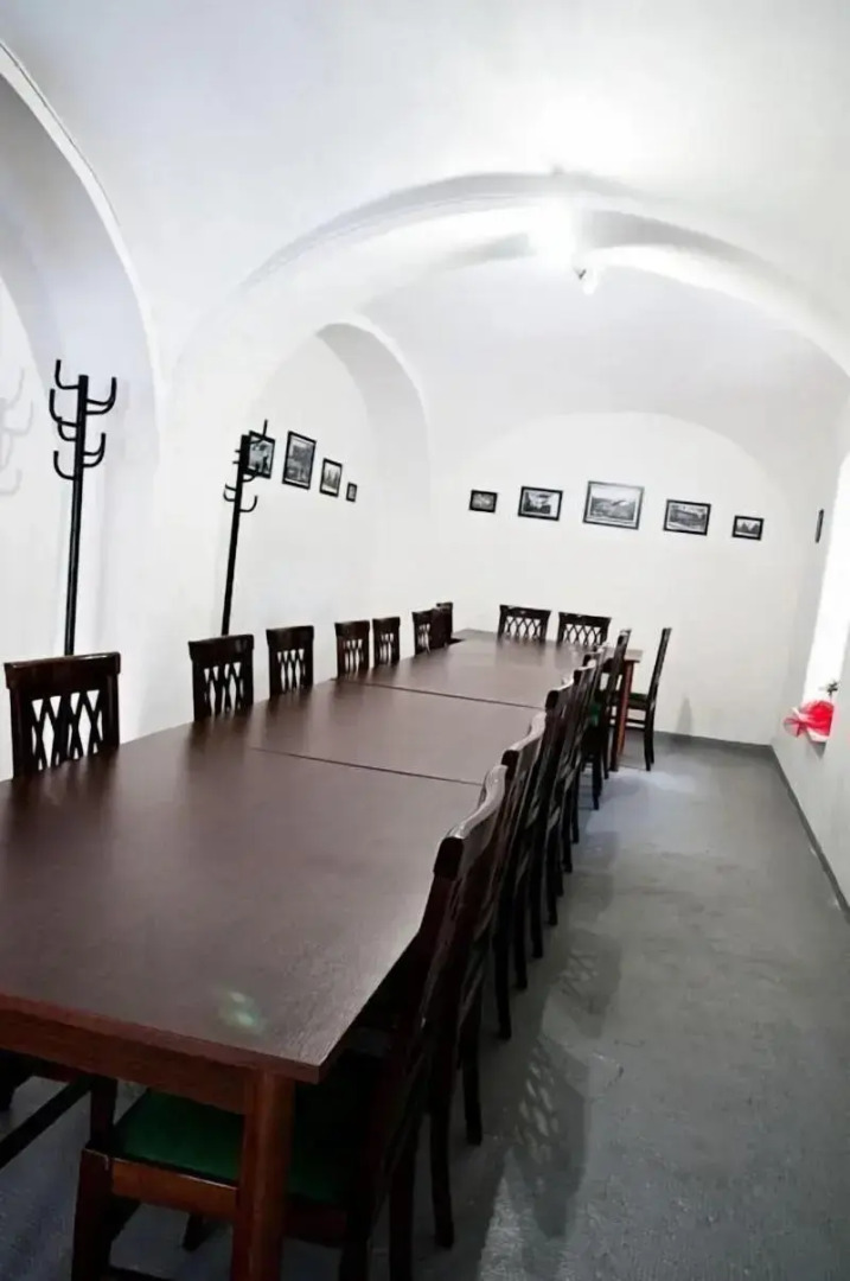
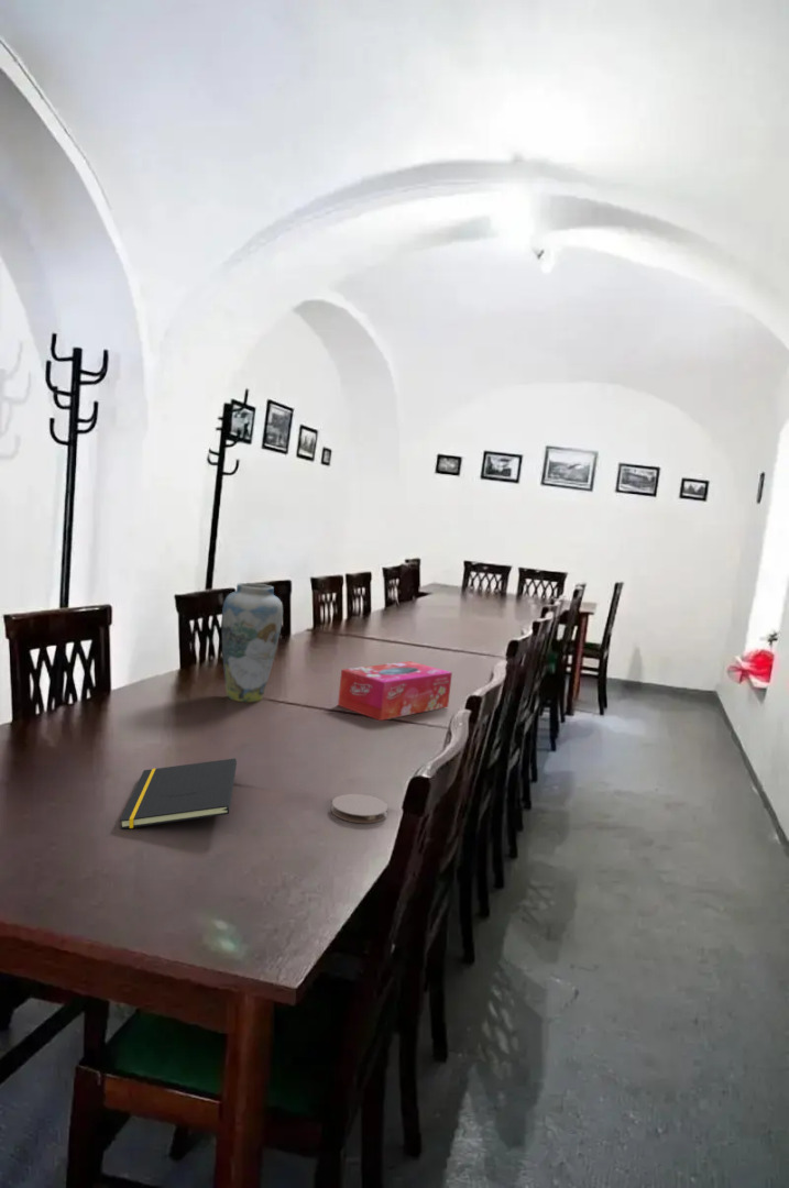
+ coaster [330,793,390,824]
+ notepad [119,758,238,829]
+ vase [221,582,284,703]
+ tissue box [337,660,453,722]
